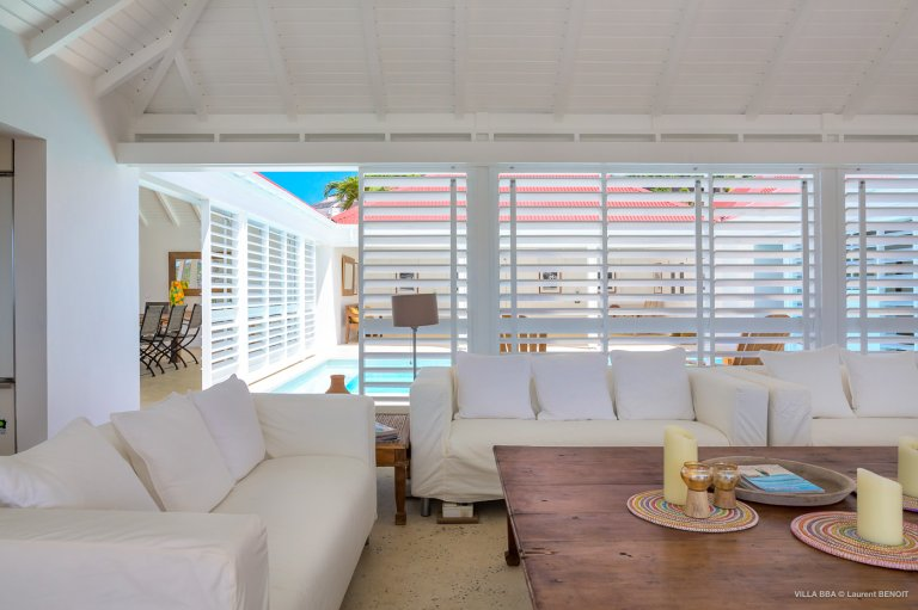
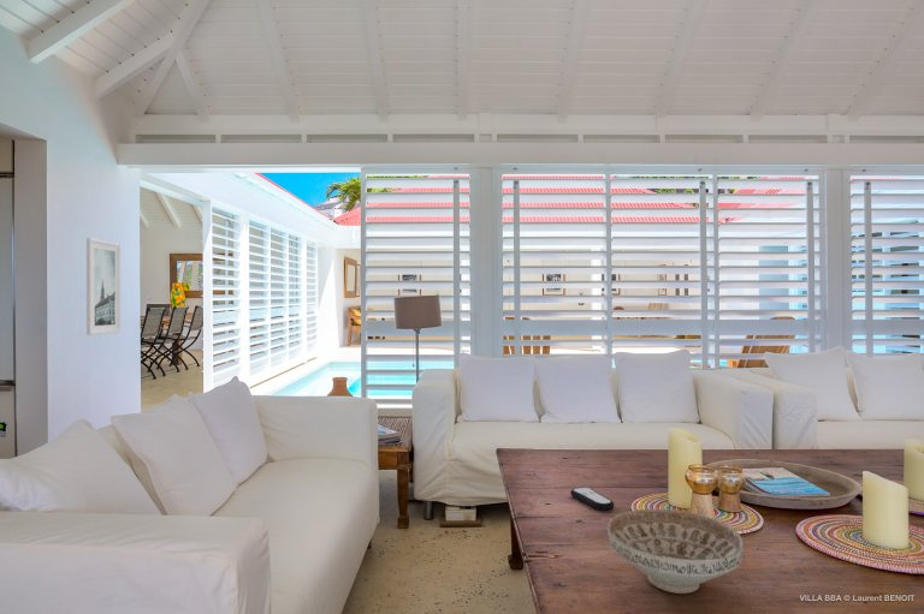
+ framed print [85,237,122,336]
+ decorative bowl [606,508,745,595]
+ remote control [569,487,615,511]
